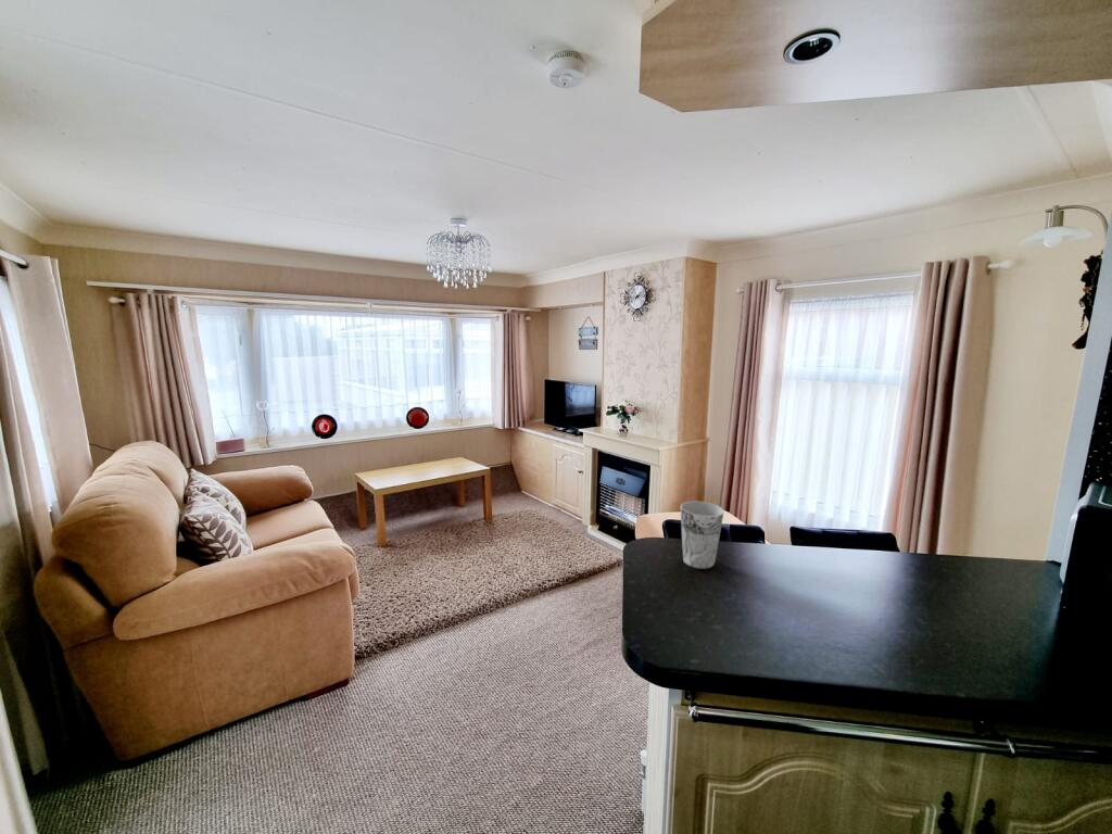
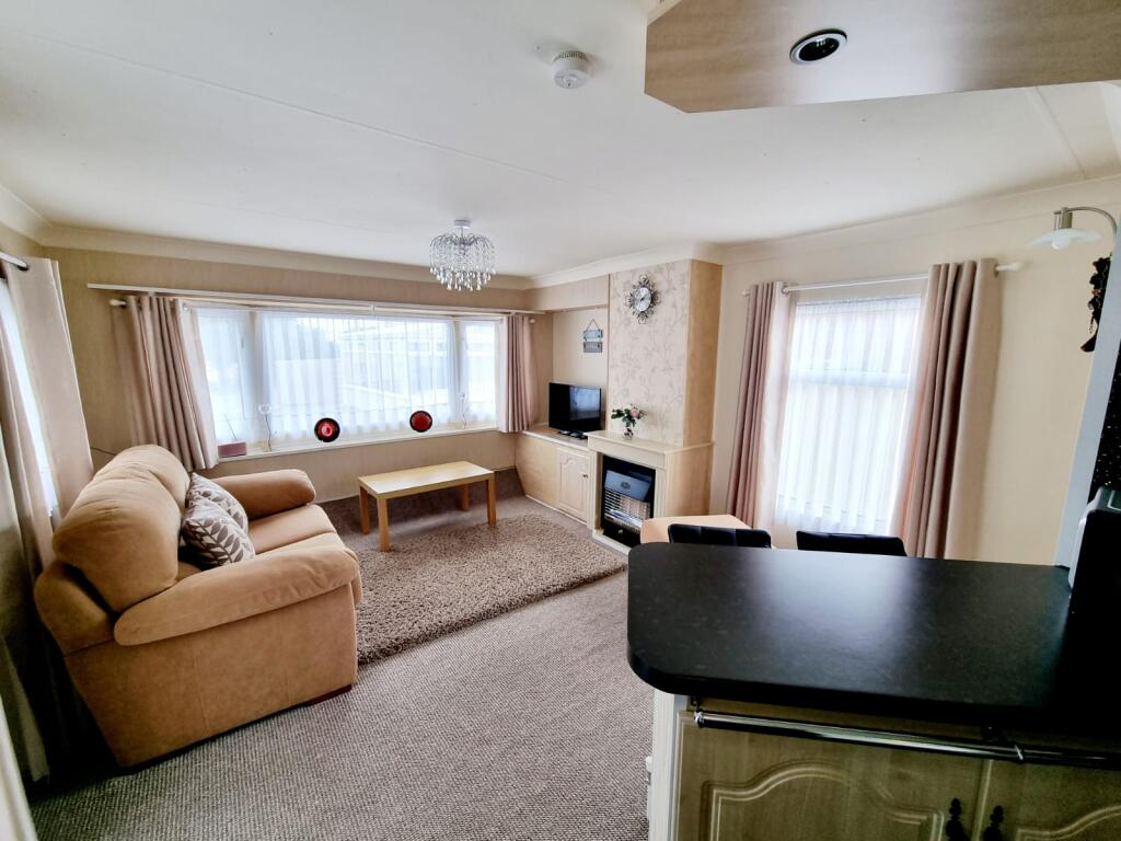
- cup [679,501,725,570]
